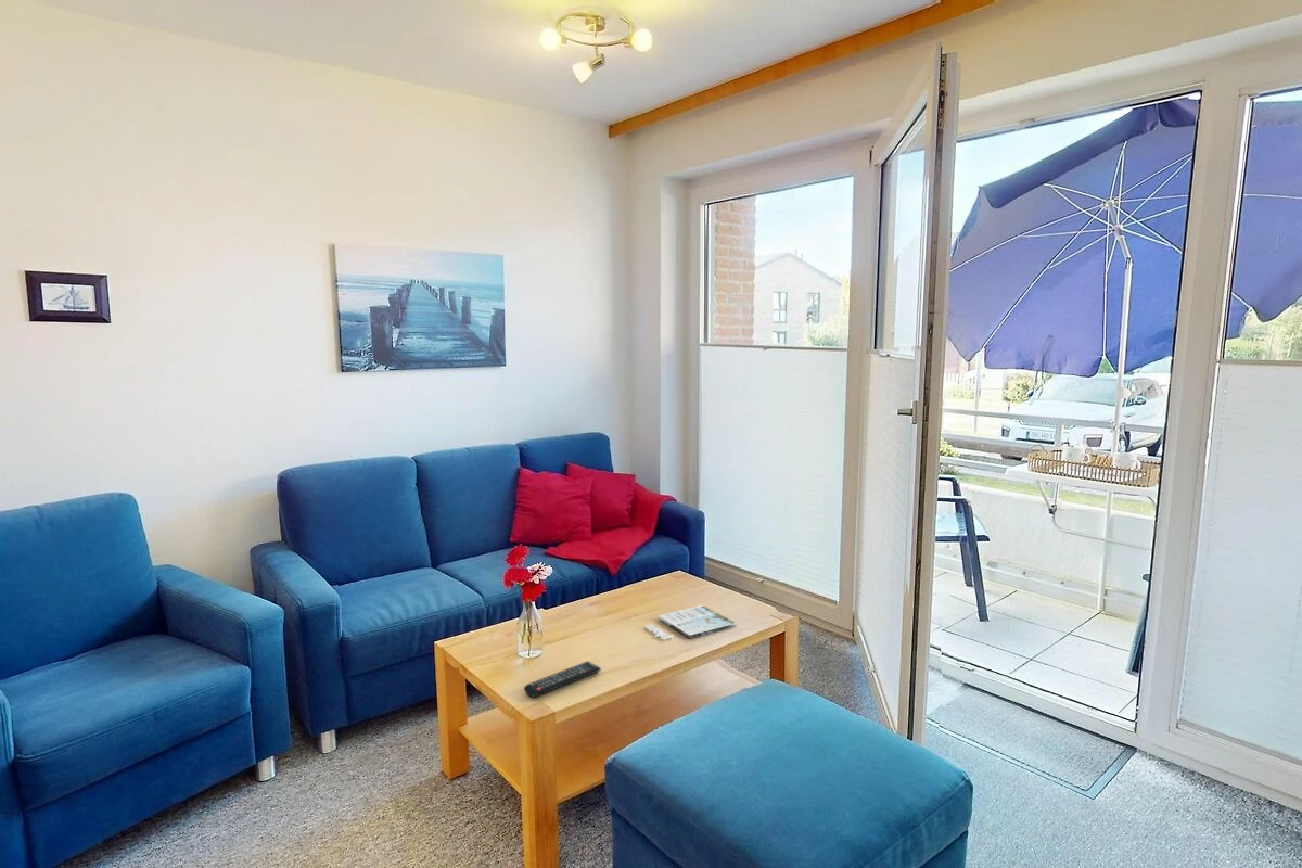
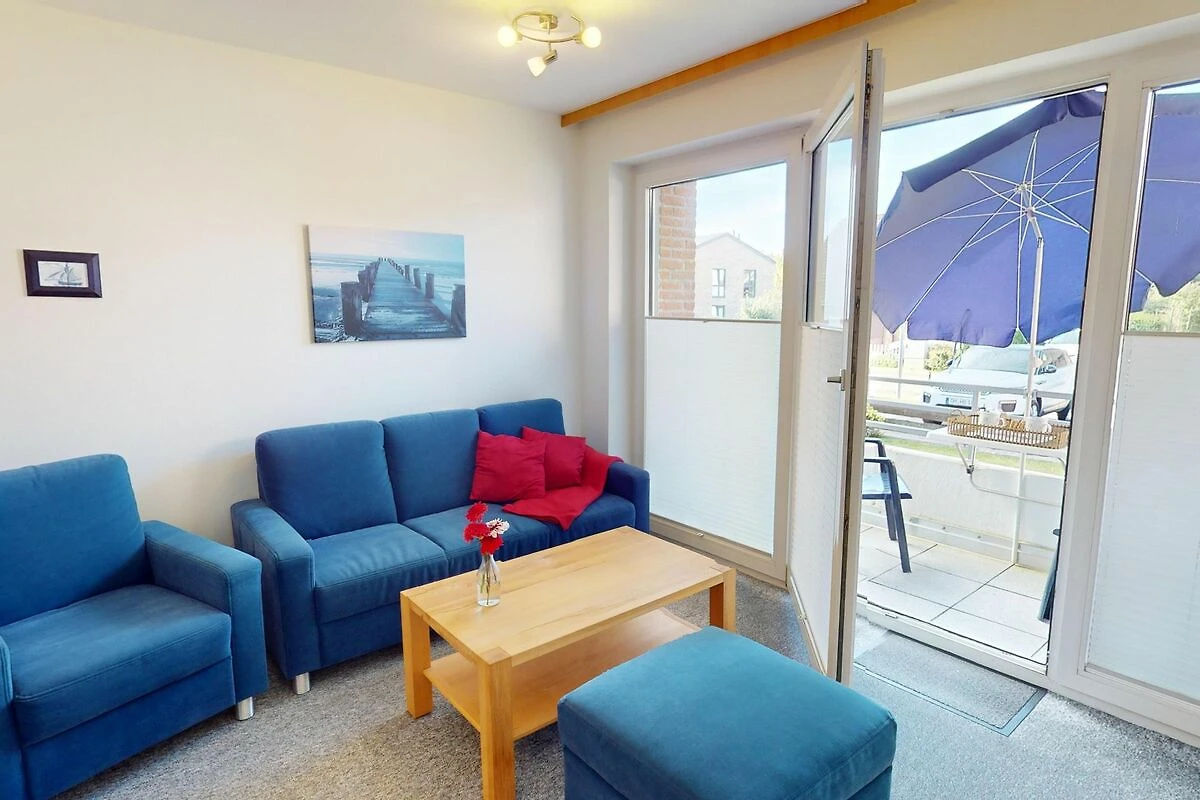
- remote control [523,661,602,699]
- magazine [644,604,737,640]
